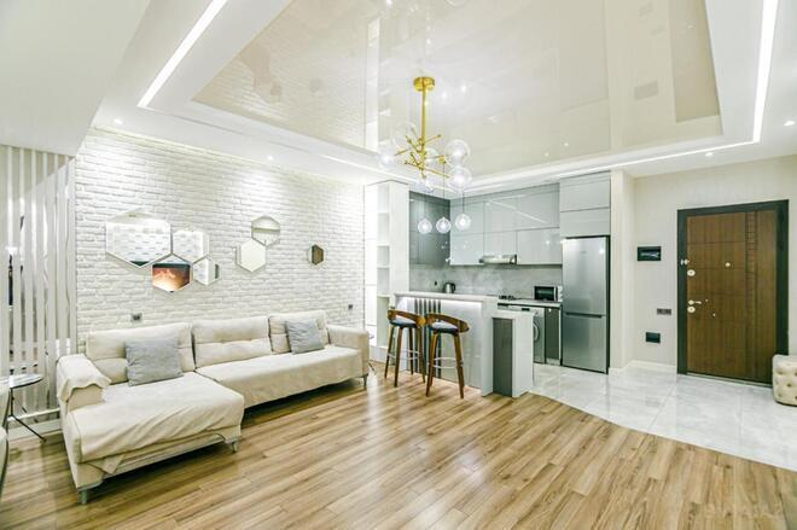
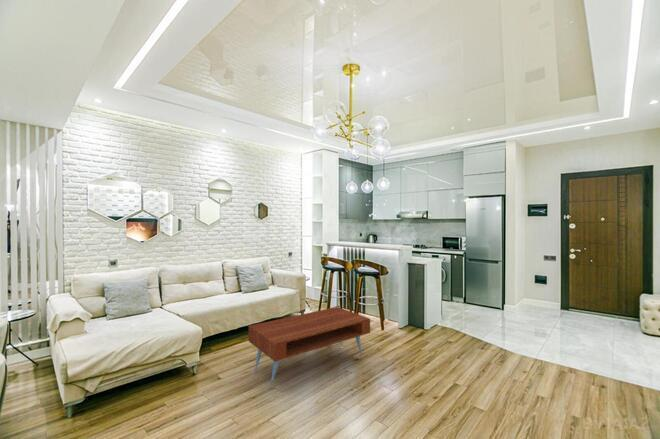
+ coffee table [248,306,371,390]
